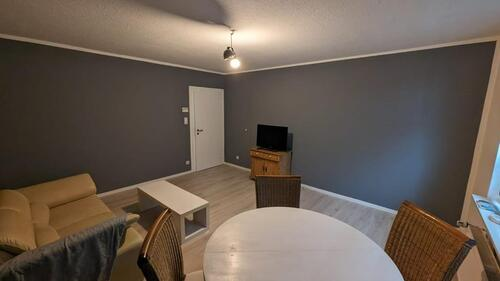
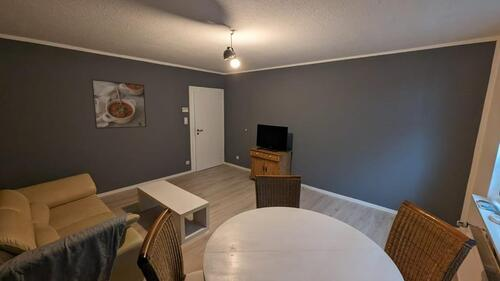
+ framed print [90,78,147,130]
